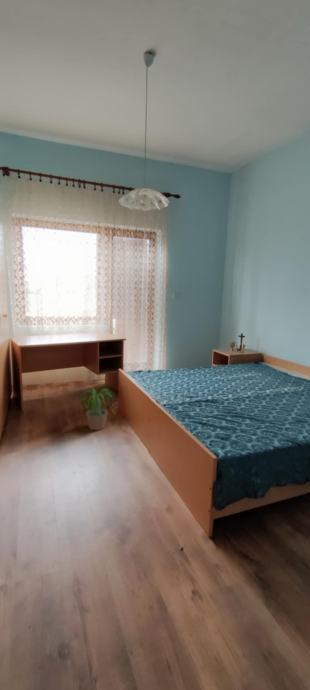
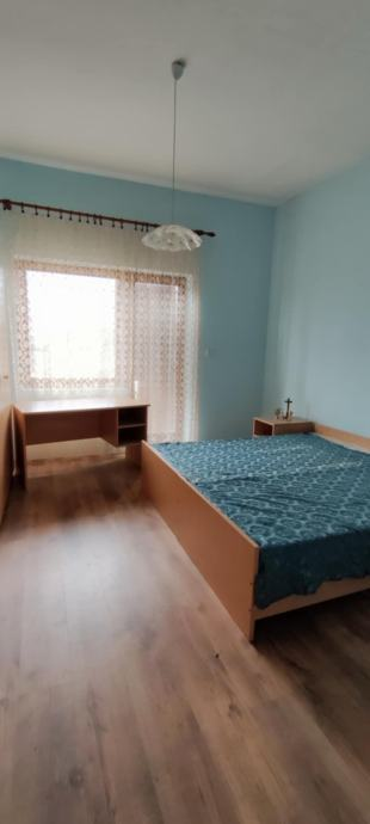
- potted plant [78,387,117,431]
